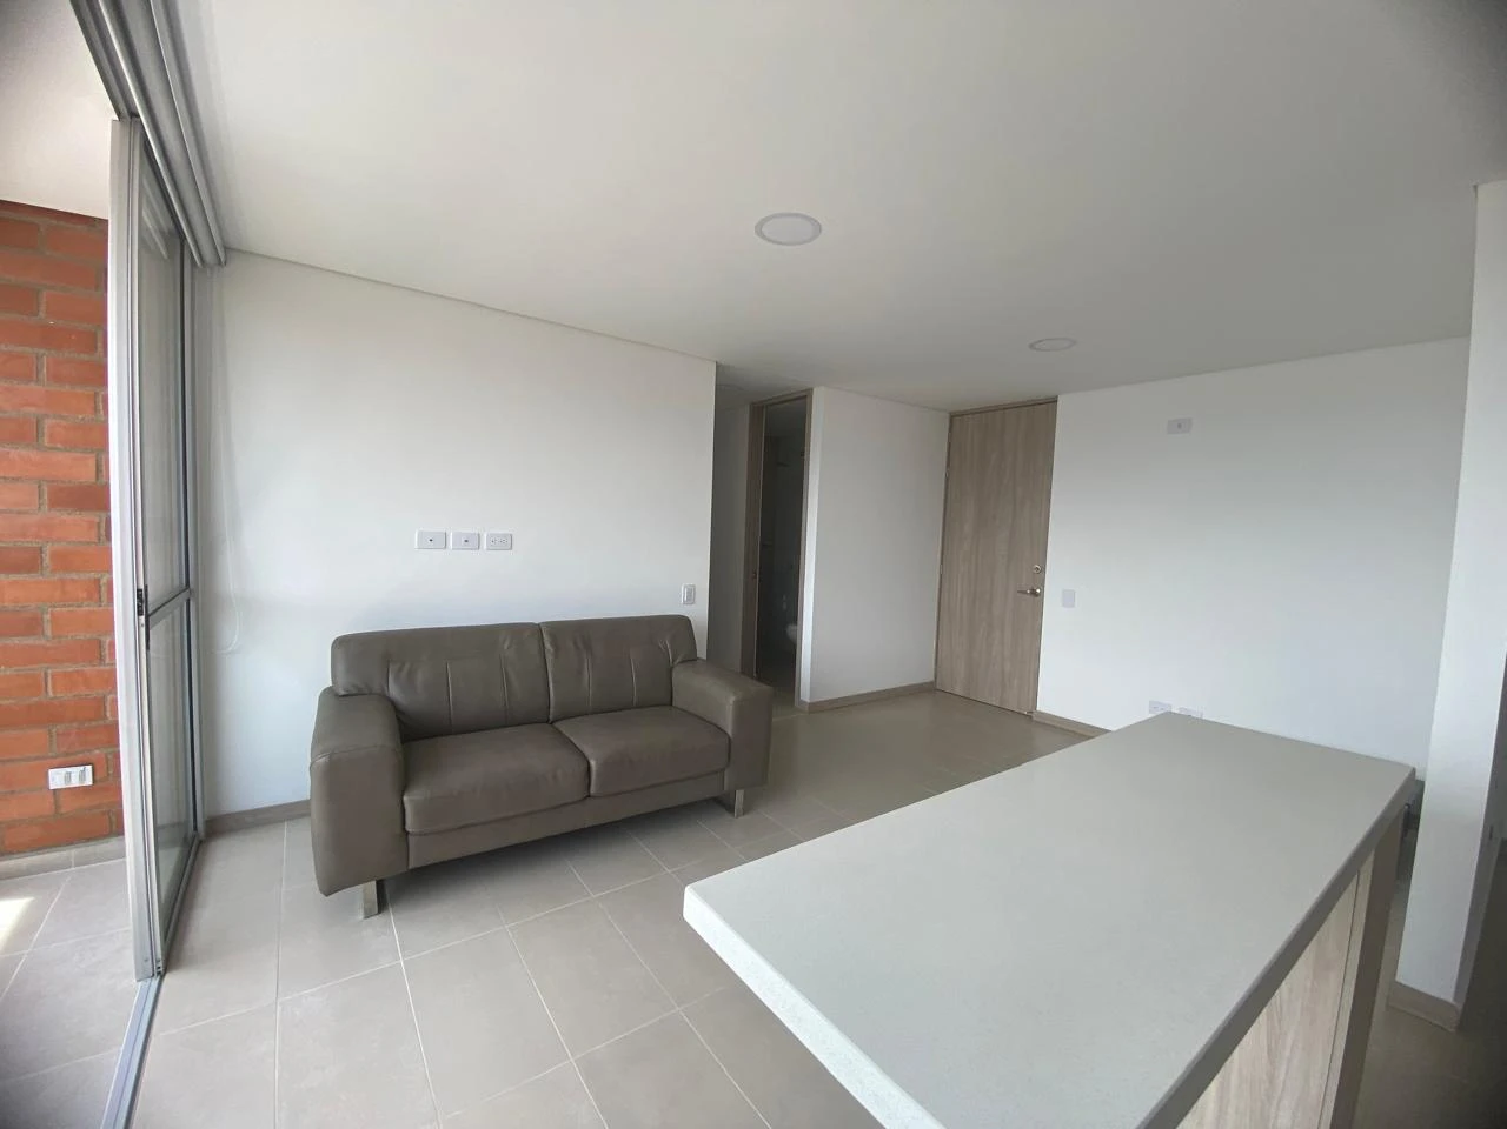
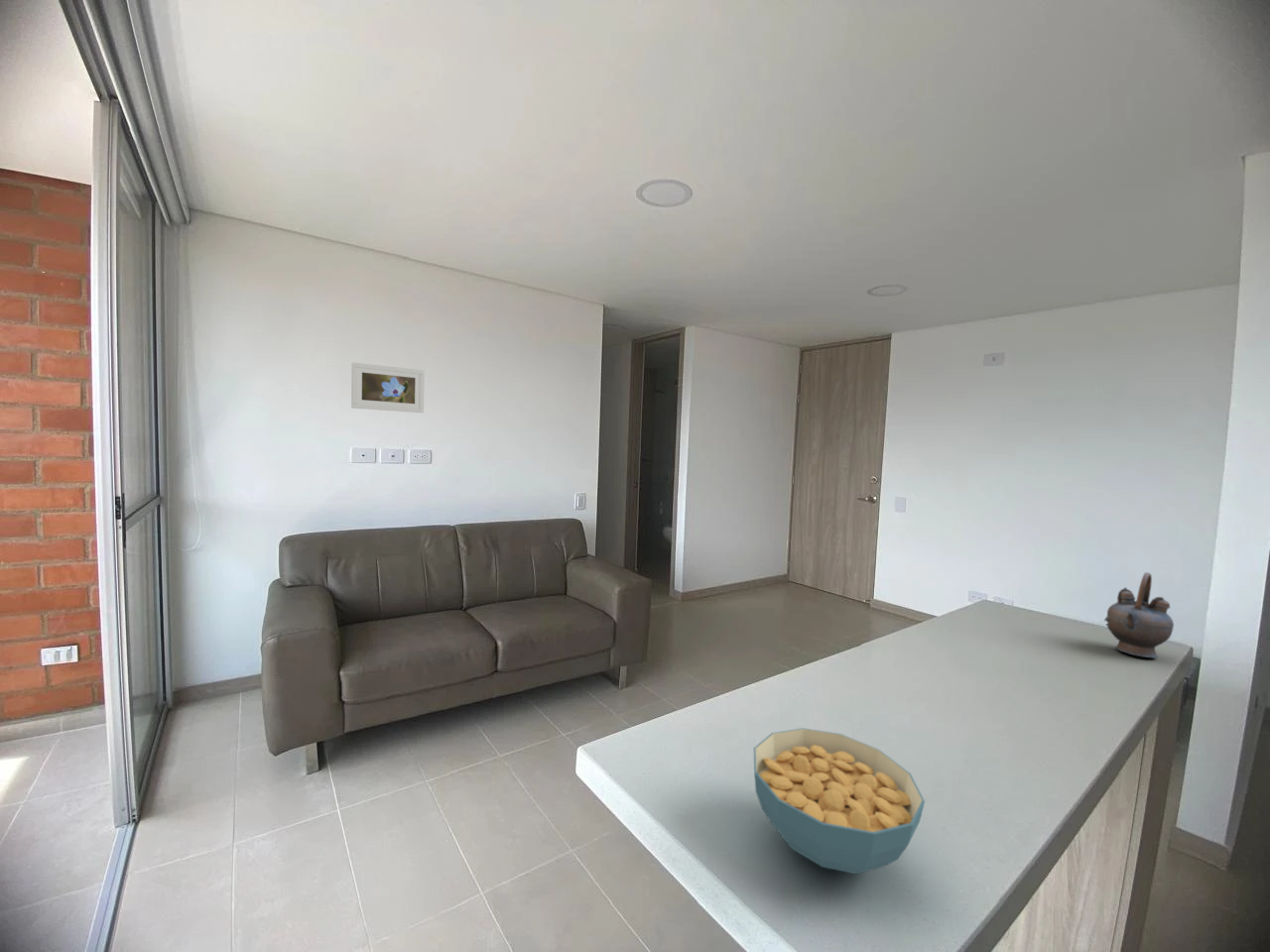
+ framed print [350,362,426,414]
+ cereal bowl [753,727,926,875]
+ teapot [1103,571,1175,658]
